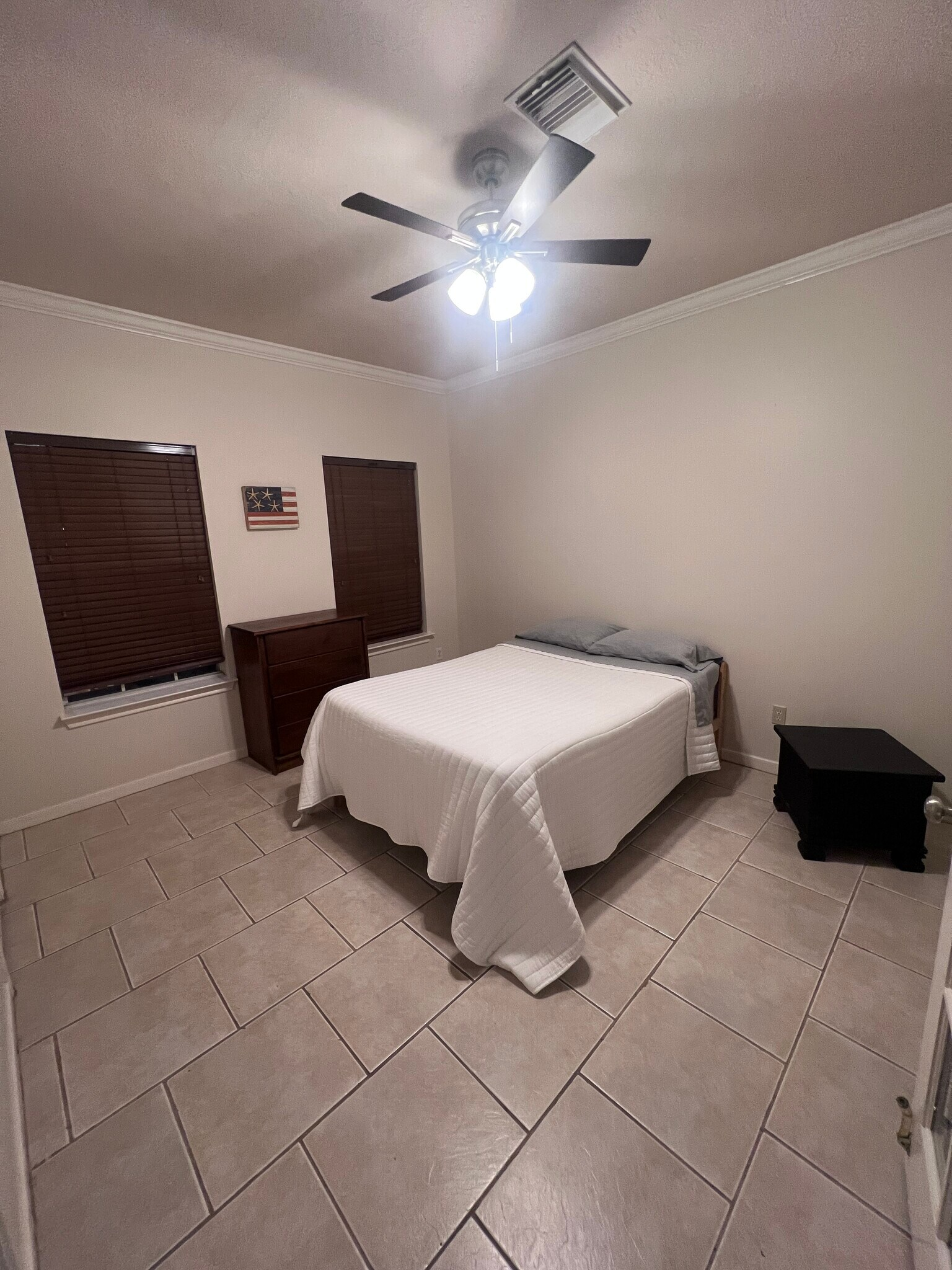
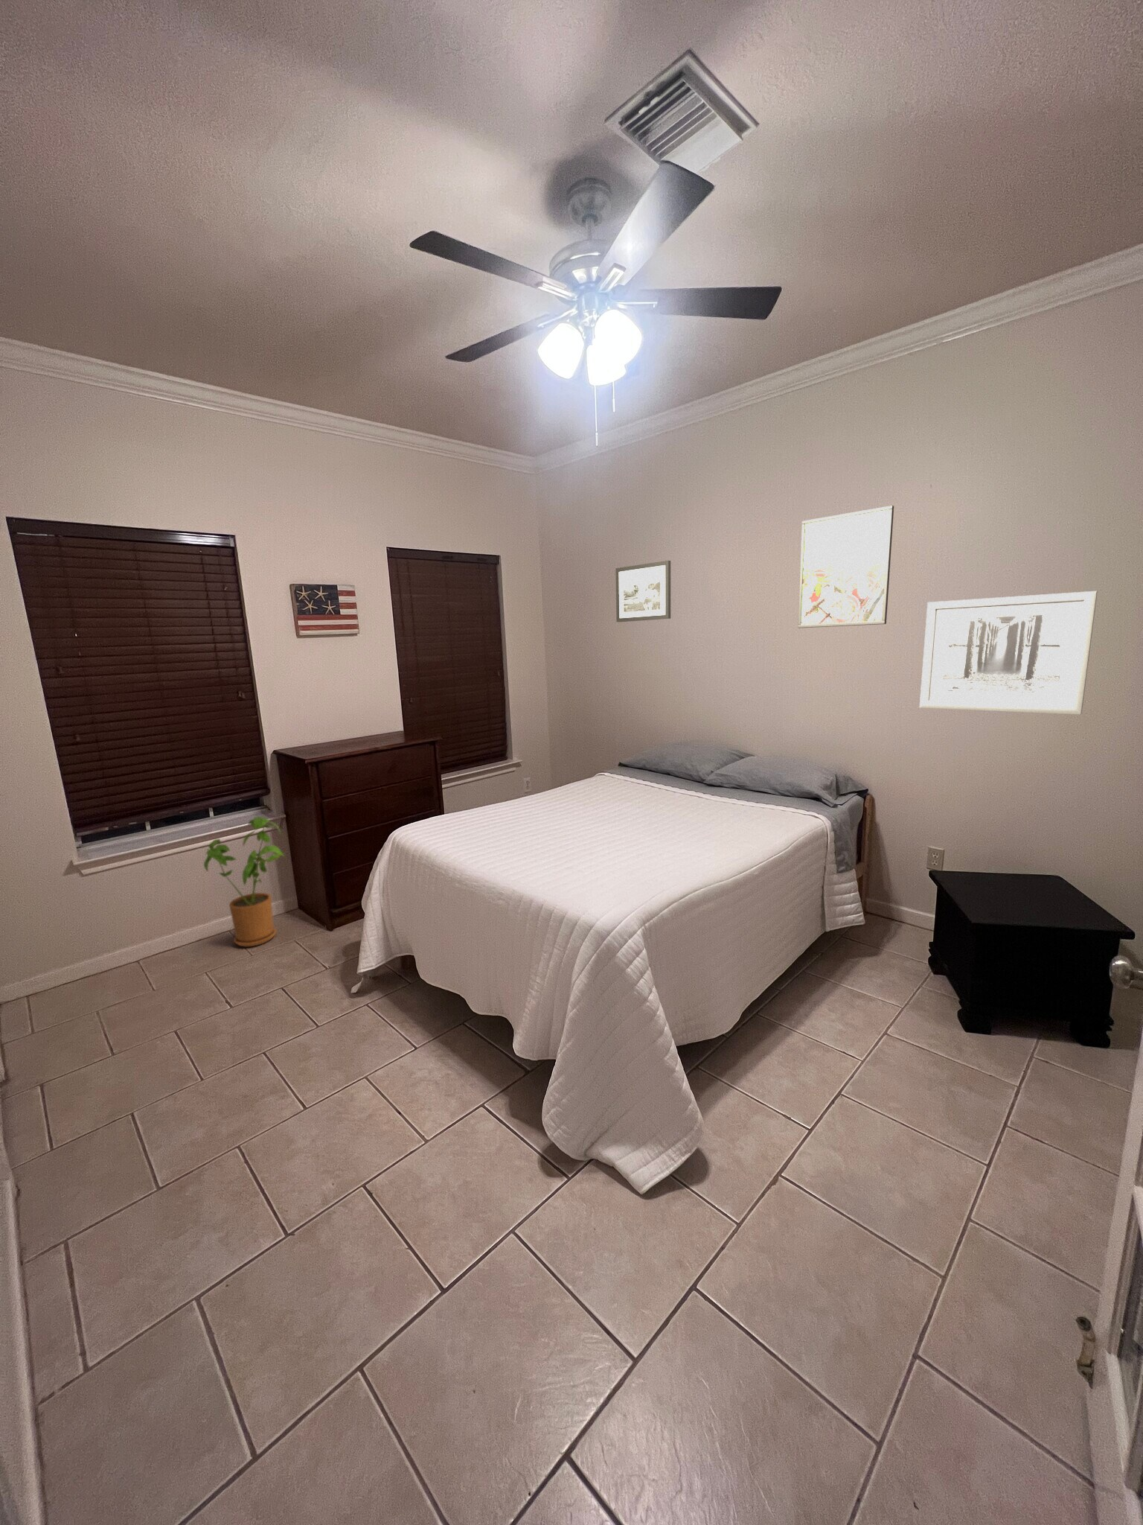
+ house plant [203,817,287,947]
+ wall art [918,591,1099,716]
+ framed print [797,504,894,628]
+ picture frame [615,560,671,622]
